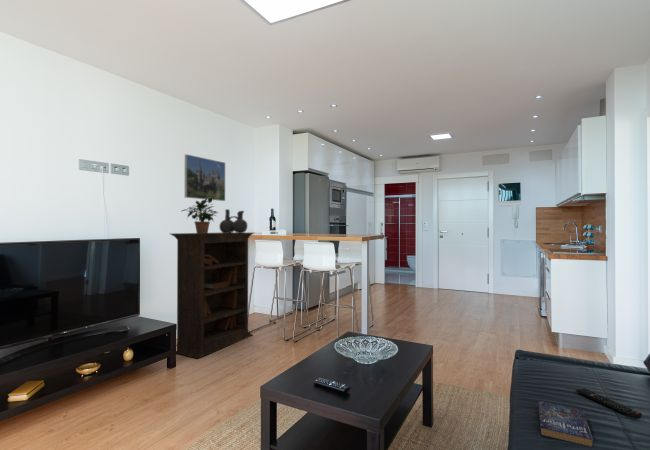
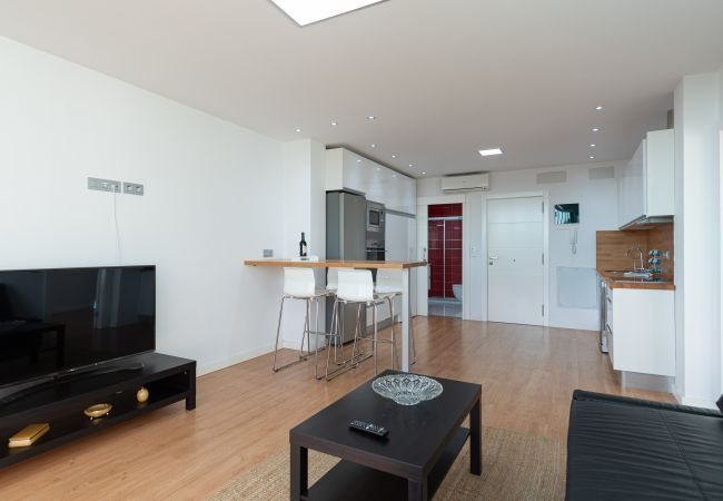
- book [538,400,595,448]
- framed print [184,153,226,202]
- potted plant [179,198,219,233]
- remote control [575,387,643,420]
- bookcase [170,232,255,360]
- ceramic vessel [218,208,249,233]
